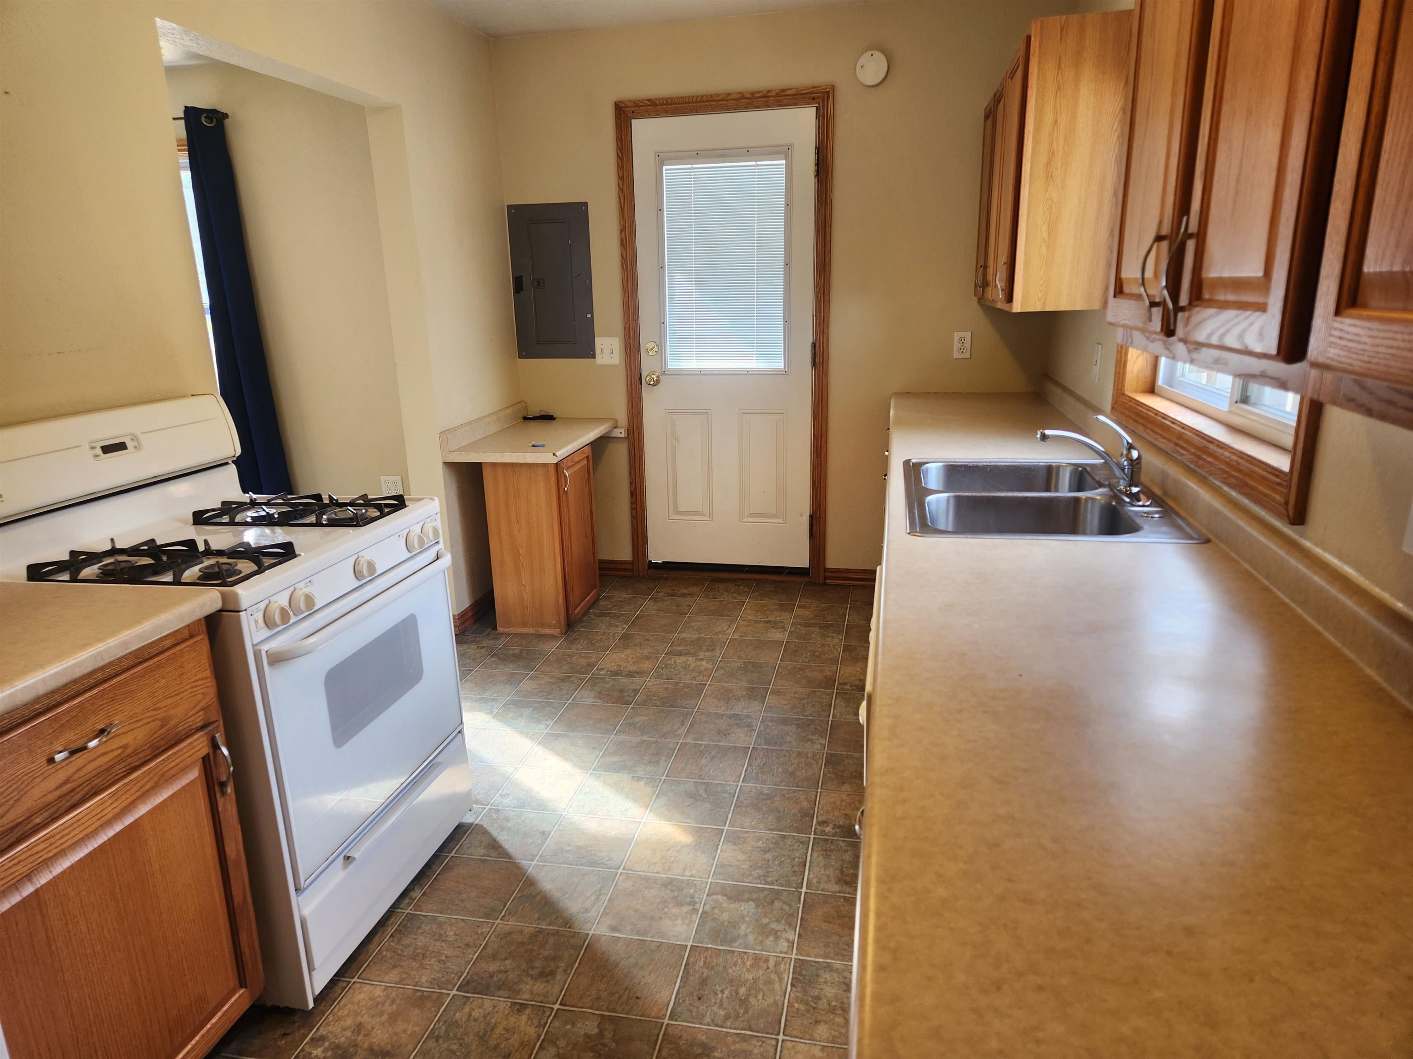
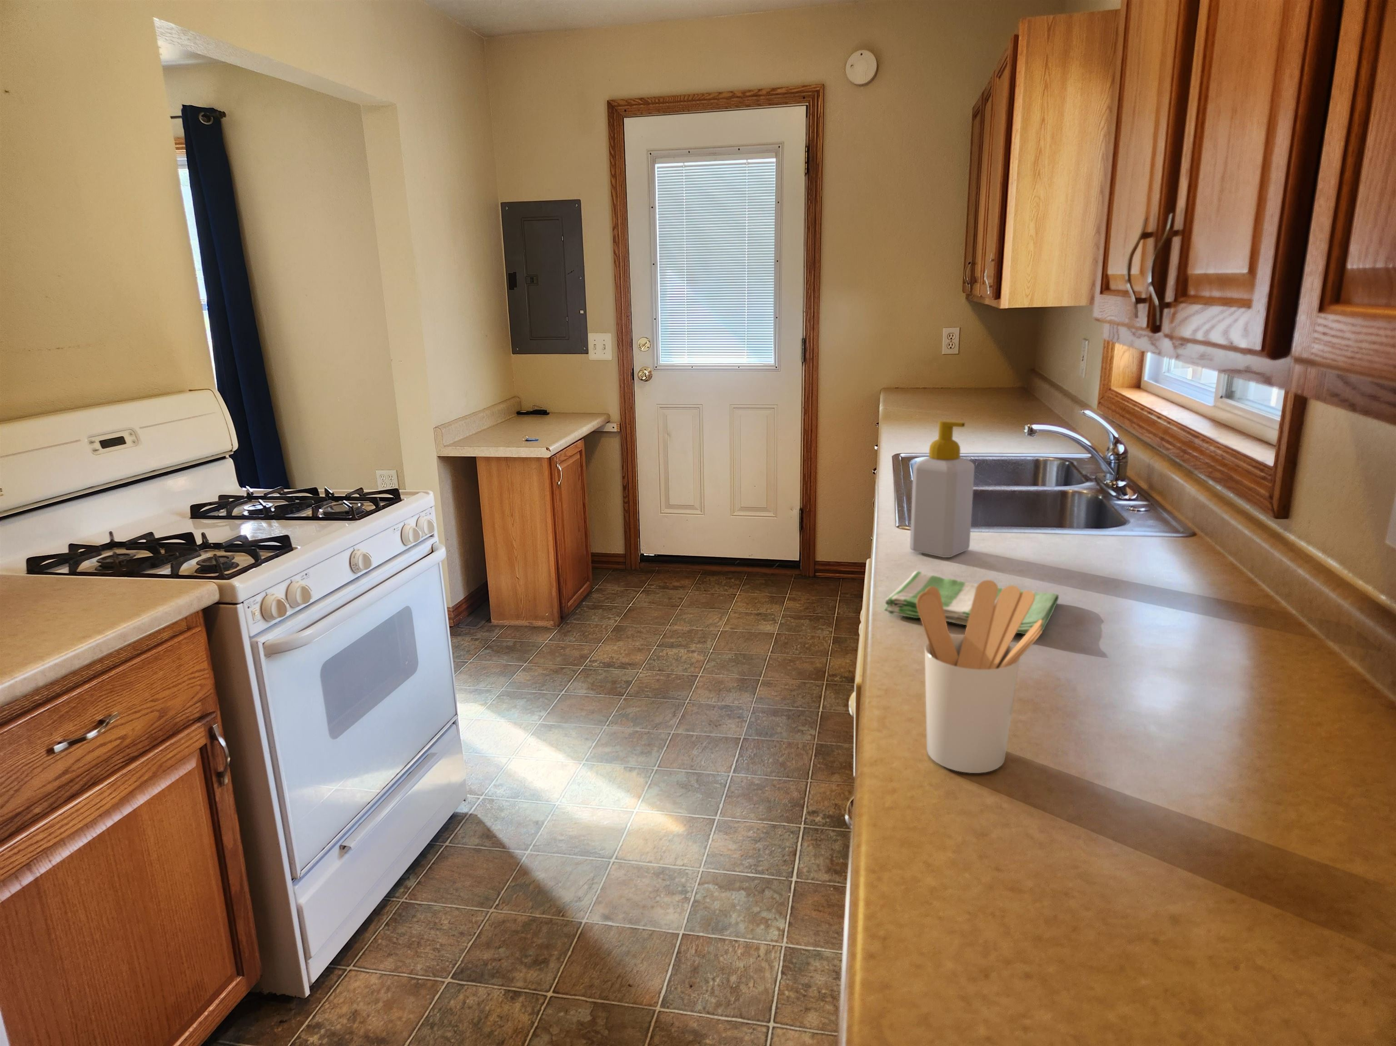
+ utensil holder [917,579,1043,774]
+ soap bottle [909,420,975,558]
+ dish towel [884,570,1060,635]
